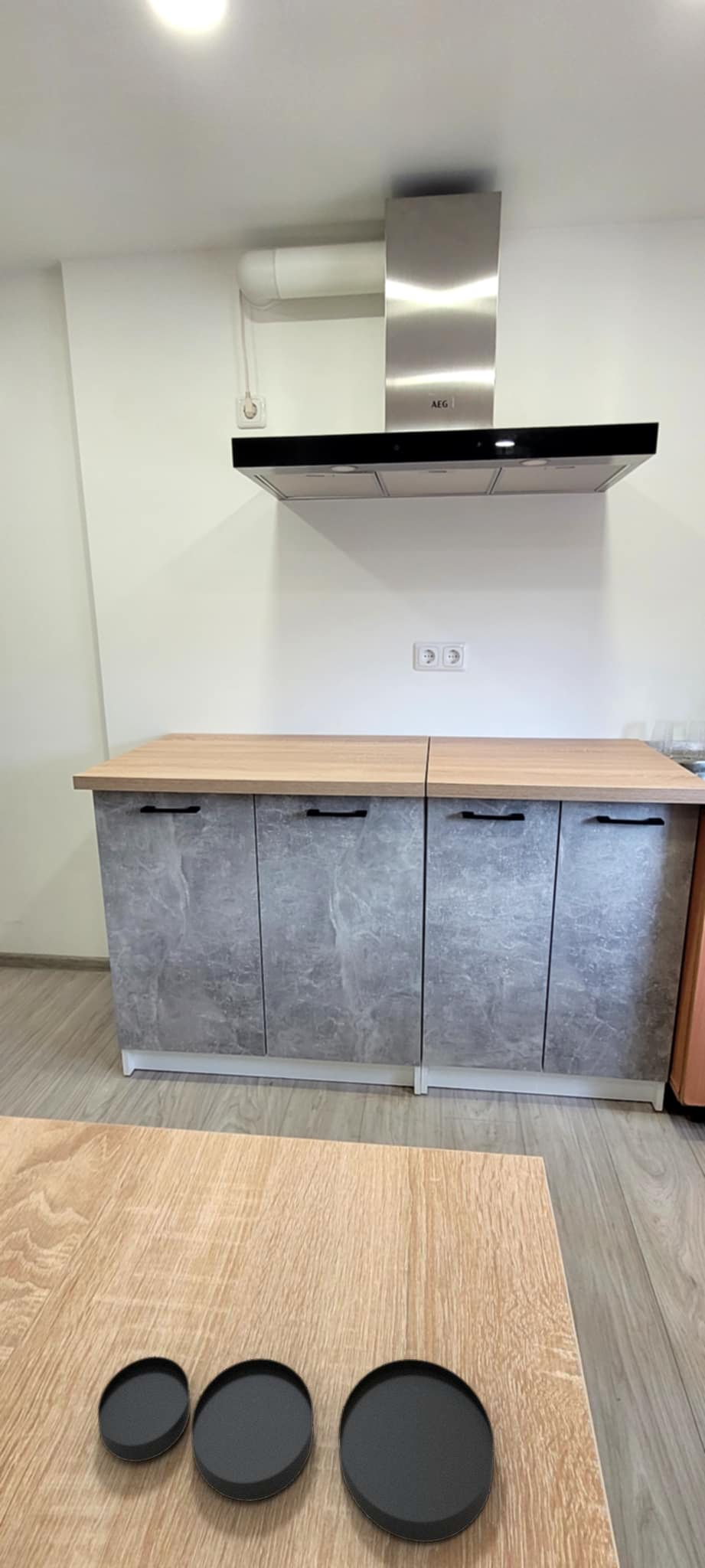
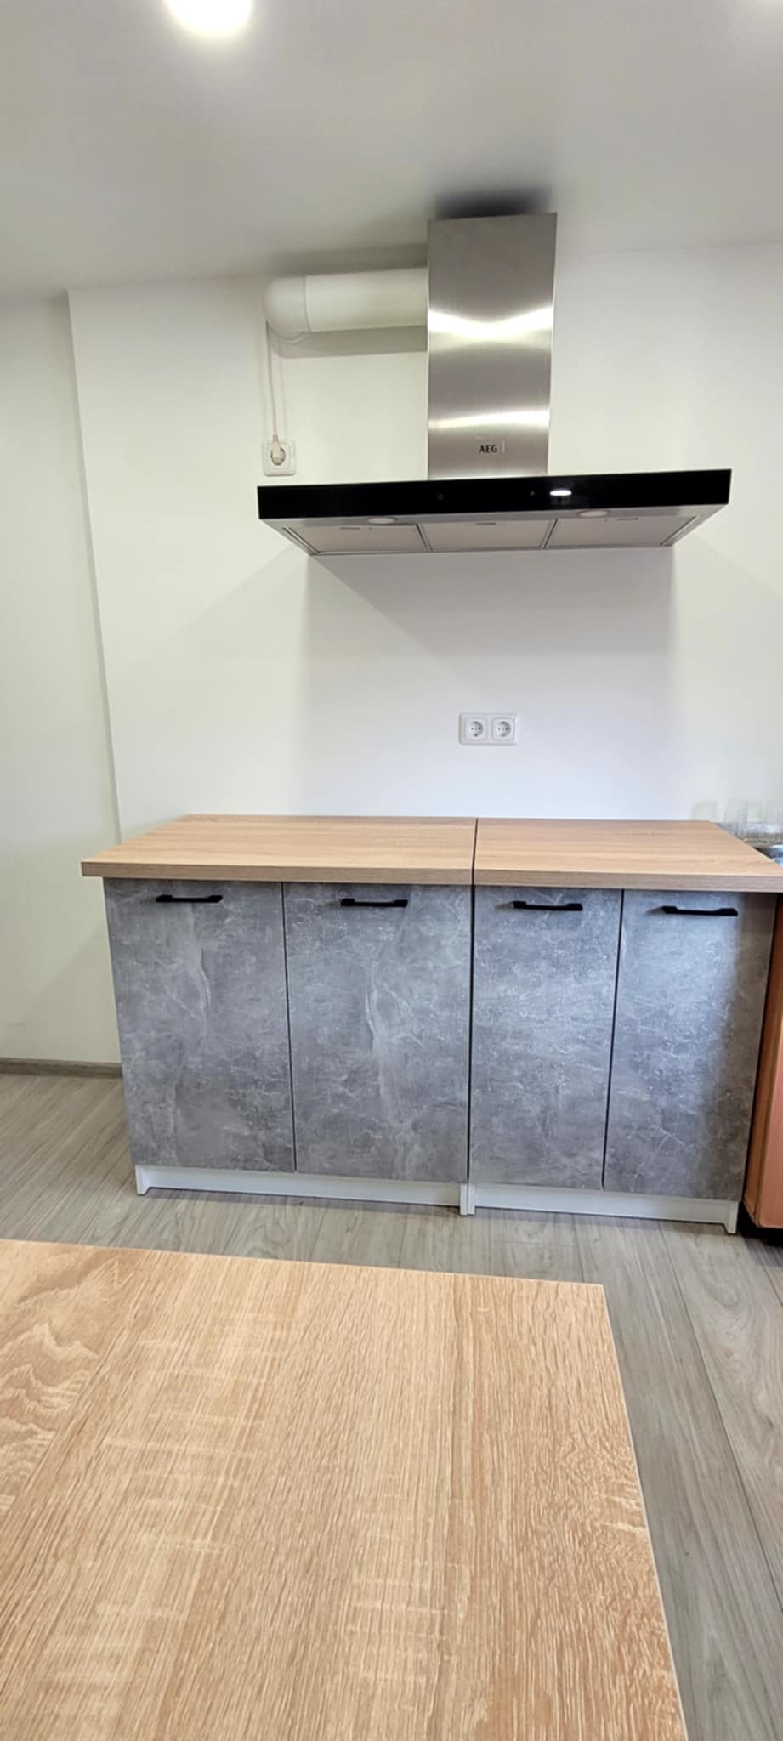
- plate [97,1356,494,1543]
